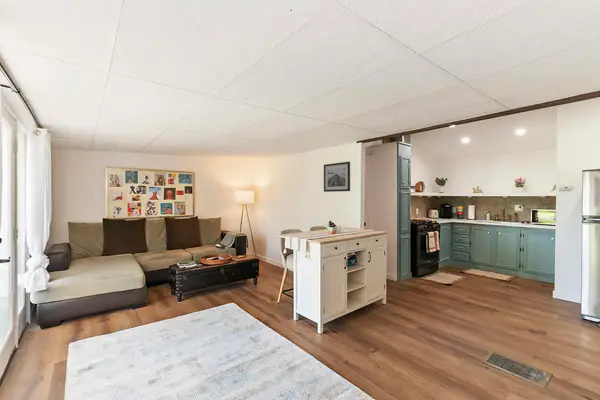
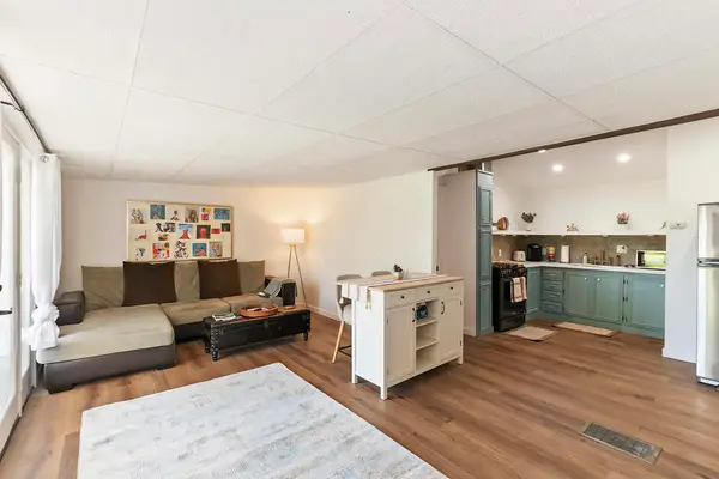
- wall art [323,161,351,193]
